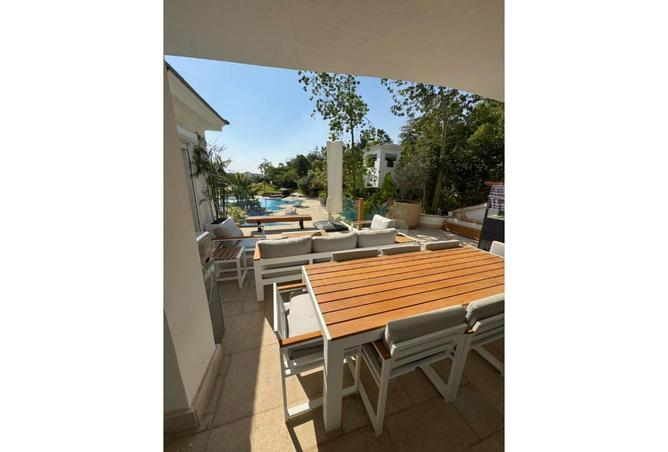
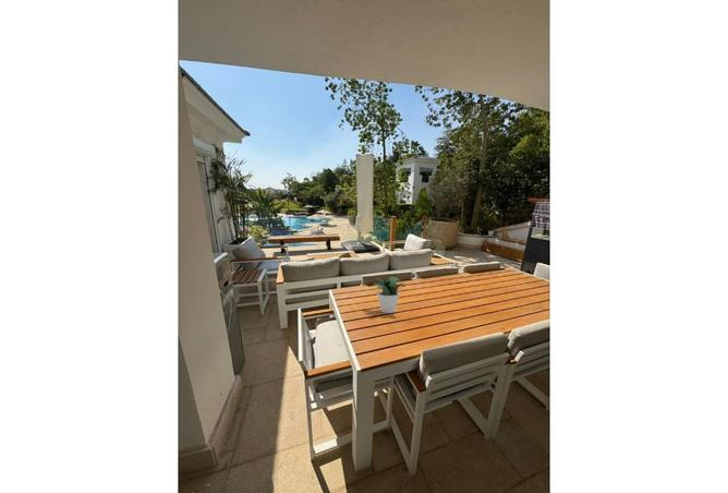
+ potted plant [371,276,407,314]
